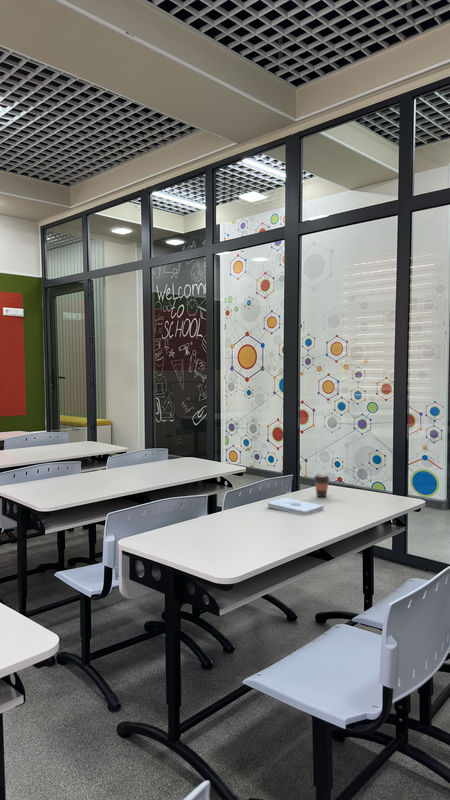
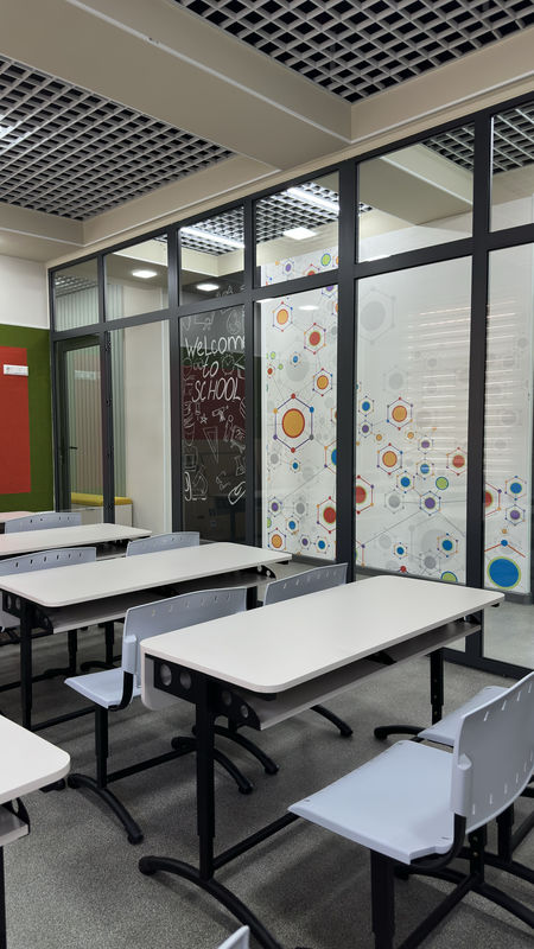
- coffee cup [312,473,331,498]
- notepad [267,497,324,516]
